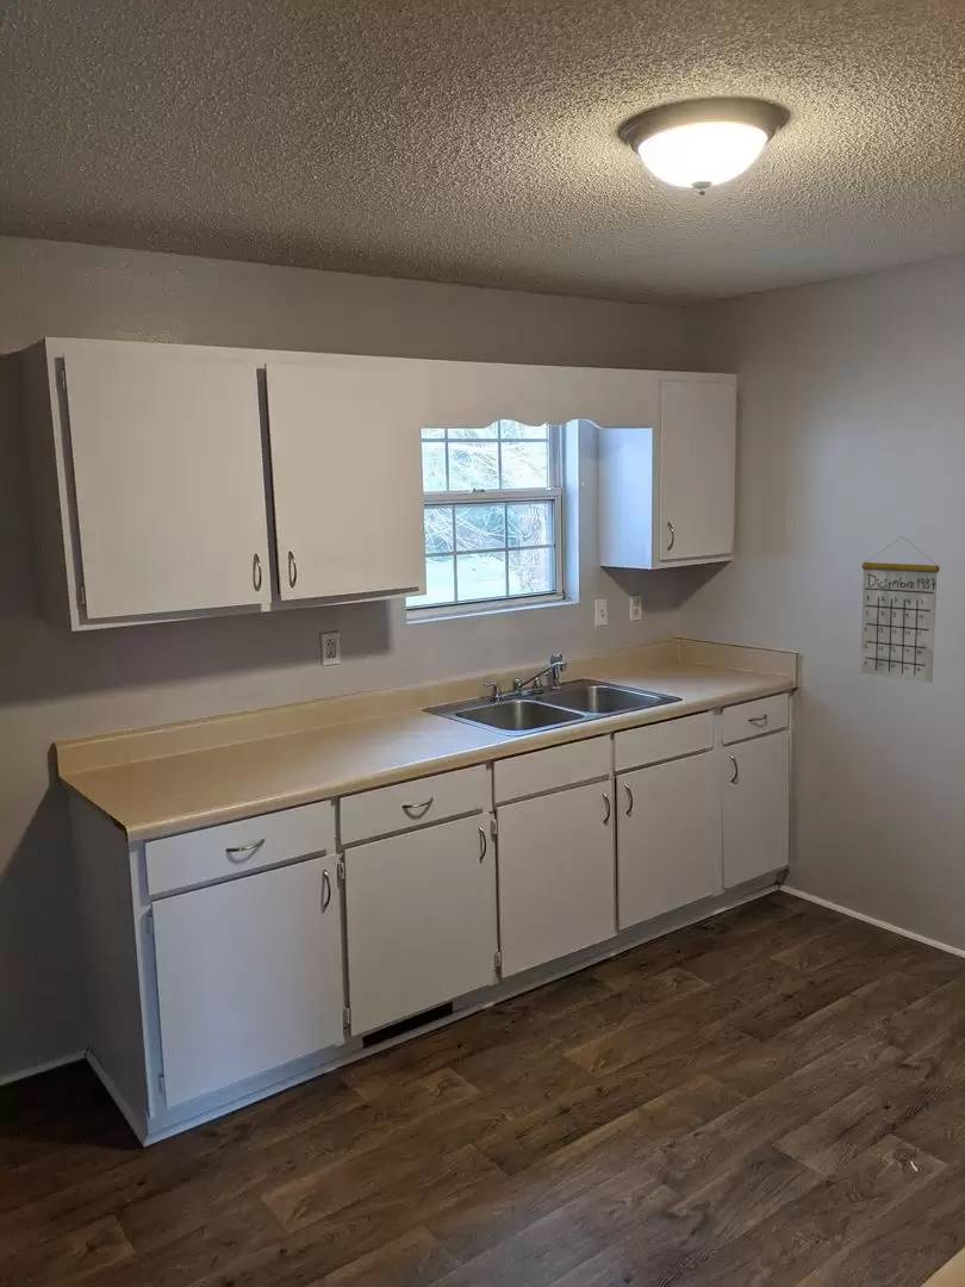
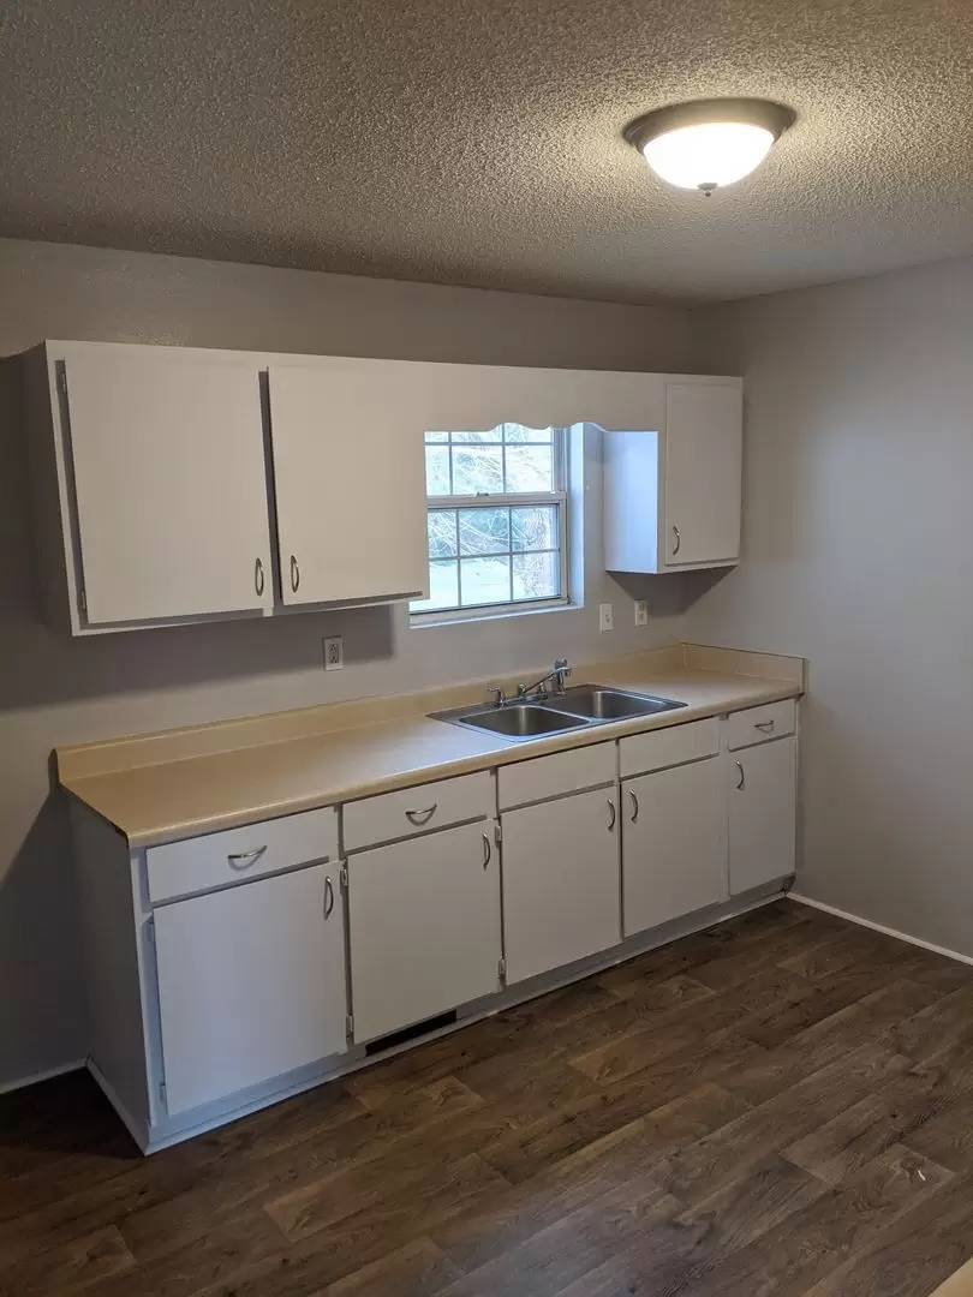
- calendar [859,535,941,684]
